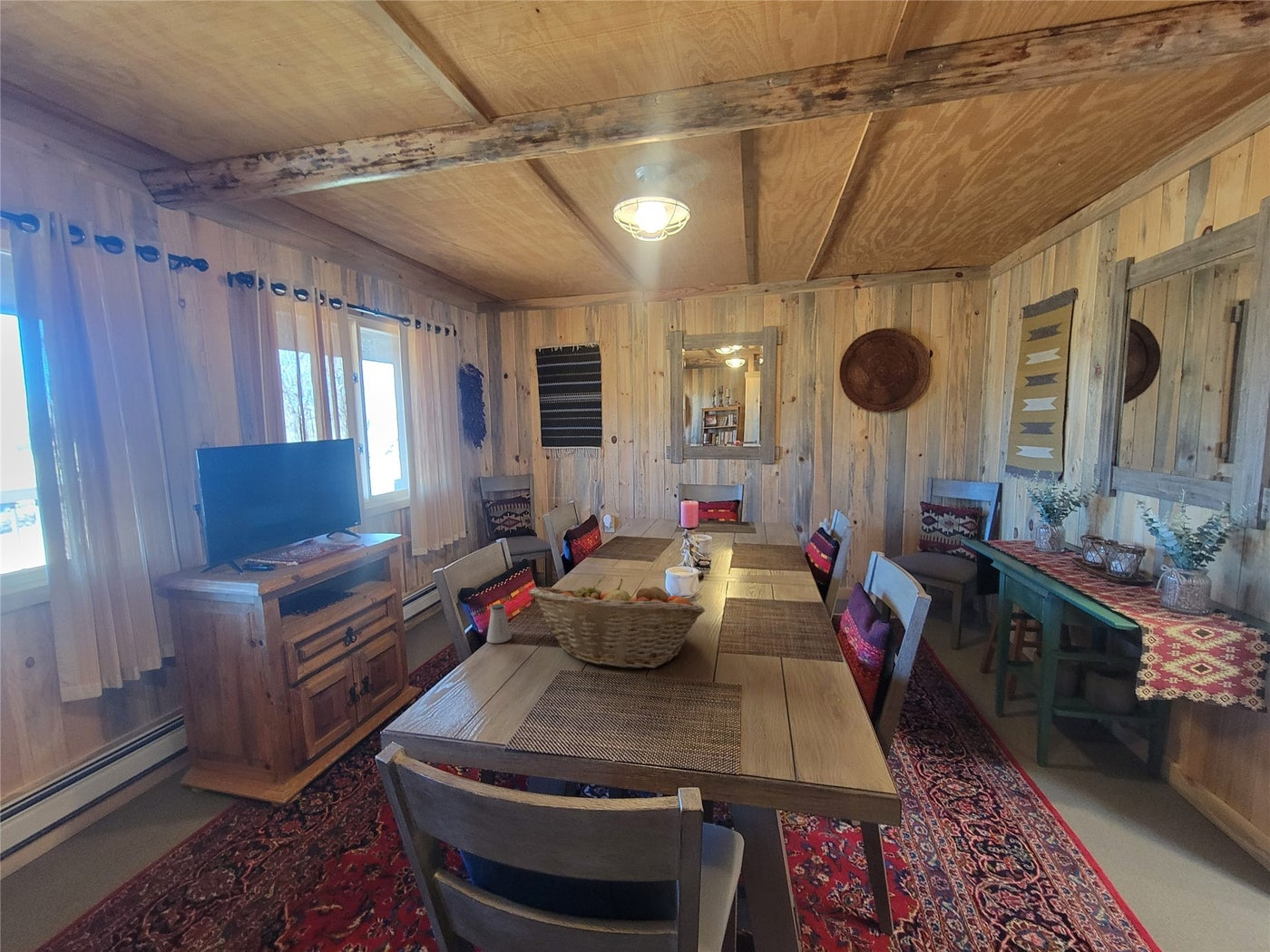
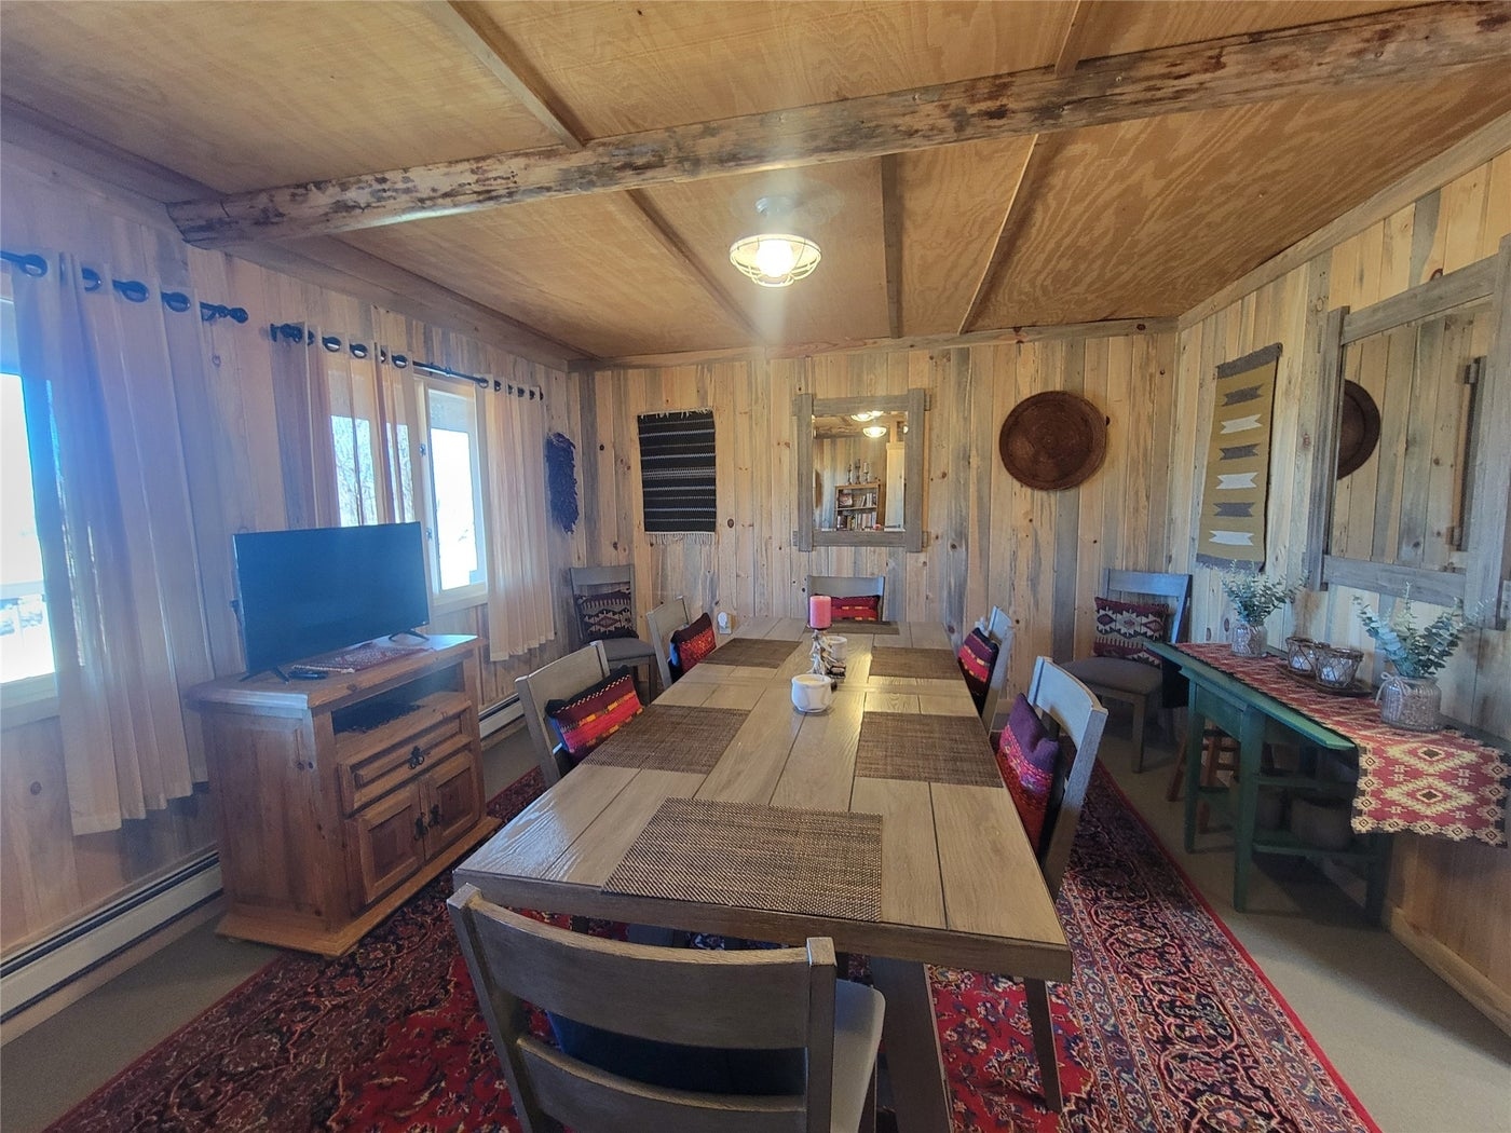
- saltshaker [486,603,513,644]
- fruit basket [528,578,706,670]
